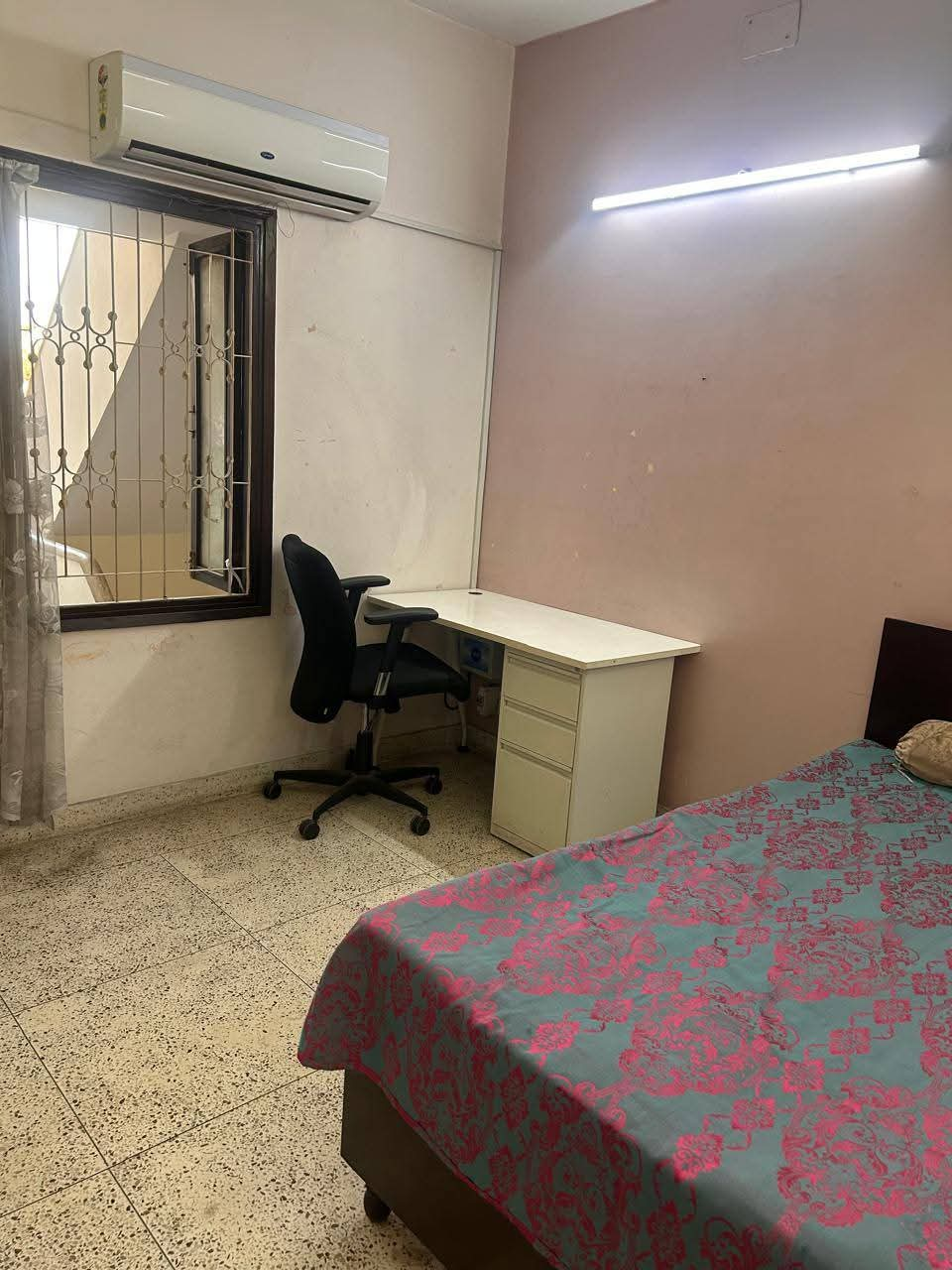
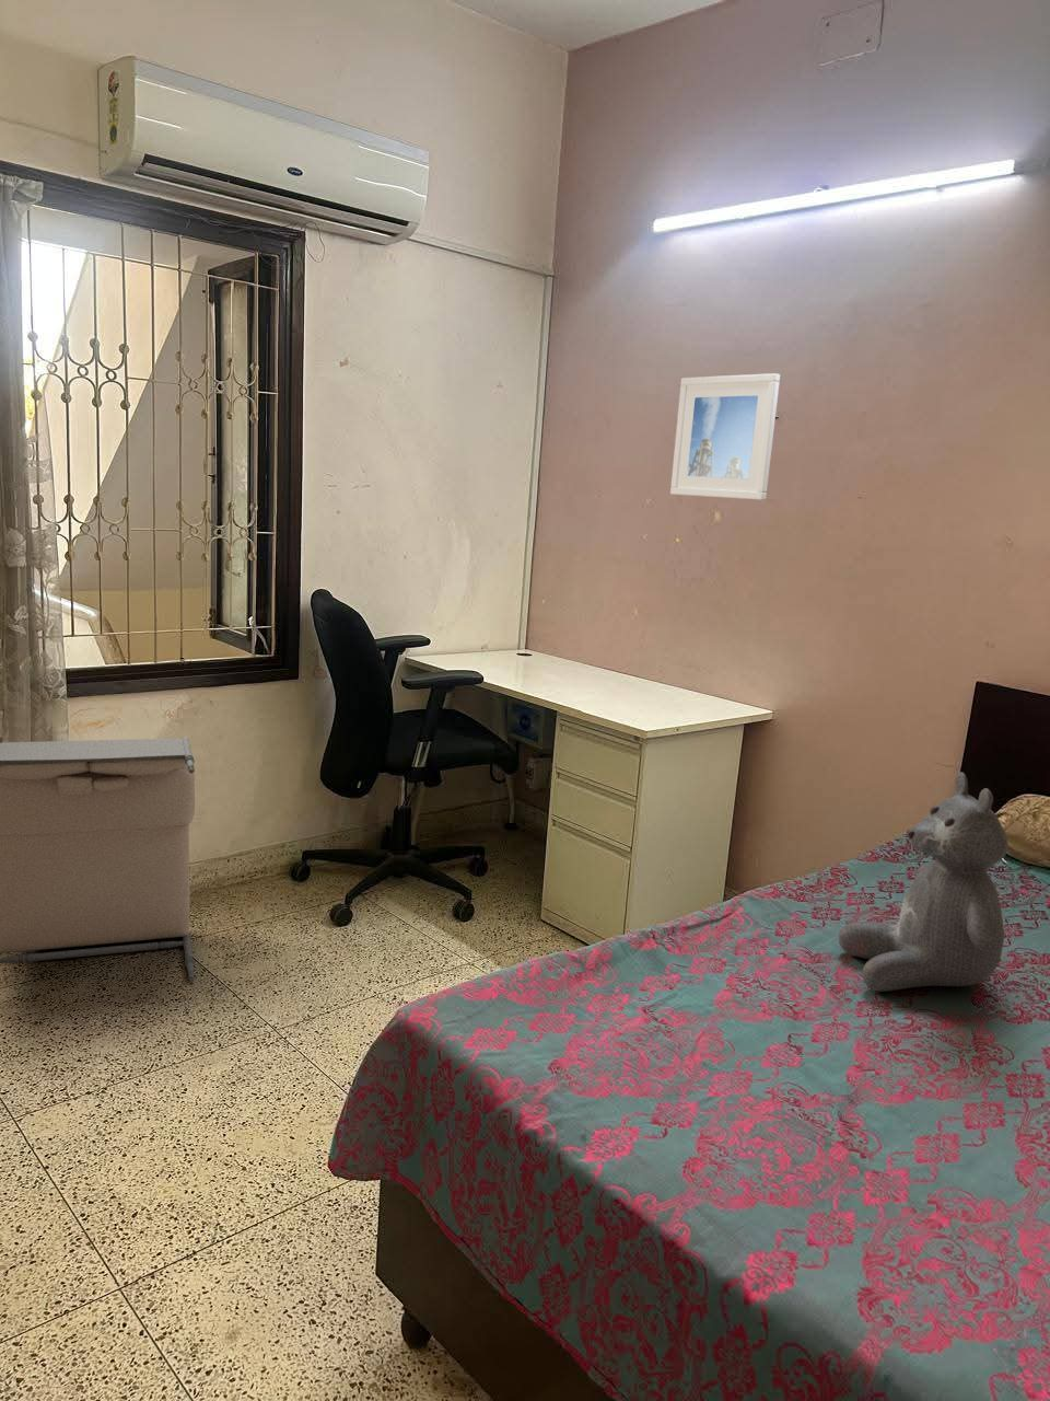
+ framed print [669,372,781,501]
+ laundry hamper [0,736,196,982]
+ teddy bear [838,771,1009,993]
